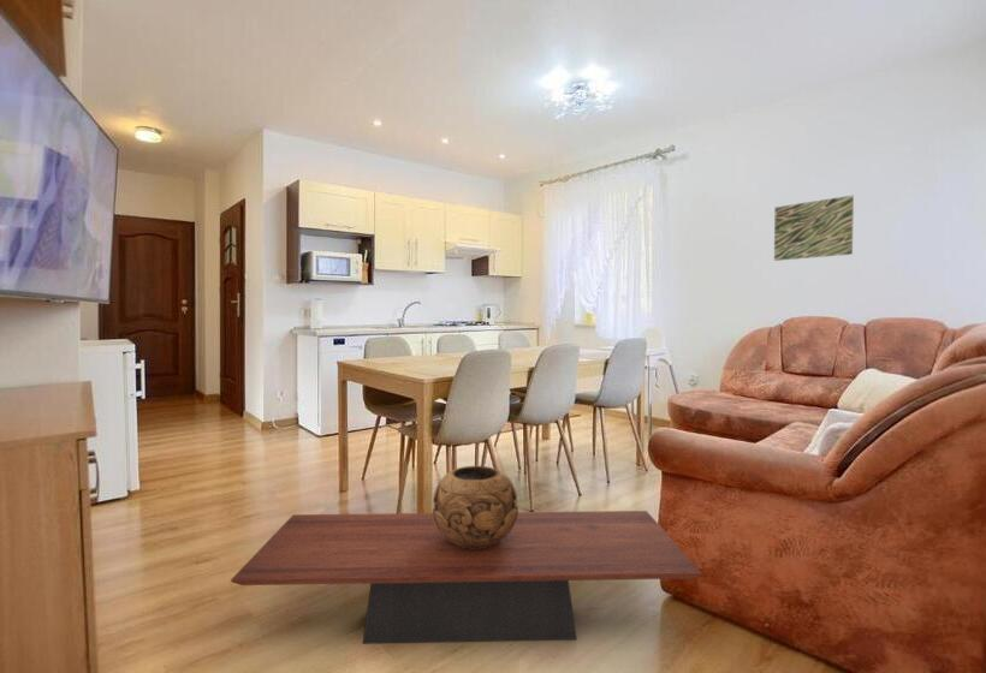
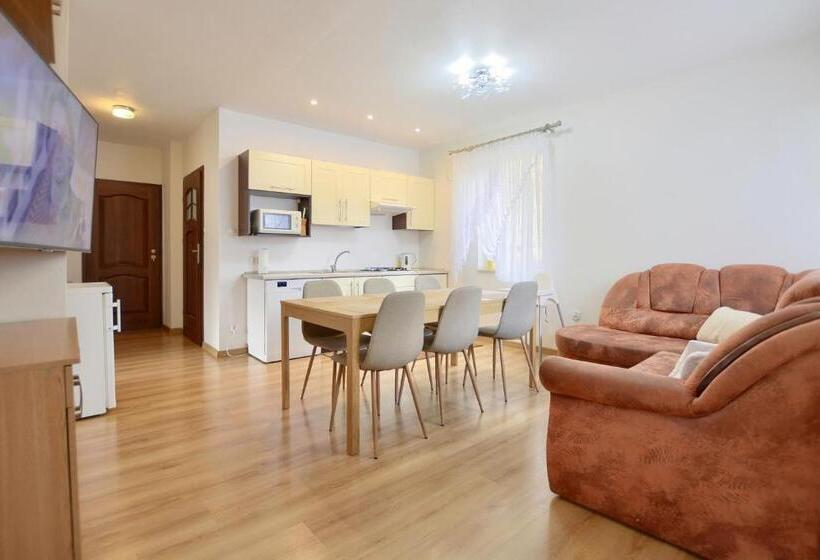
- wall art [773,193,855,262]
- coffee table [230,510,702,645]
- decorative bowl [432,465,519,549]
